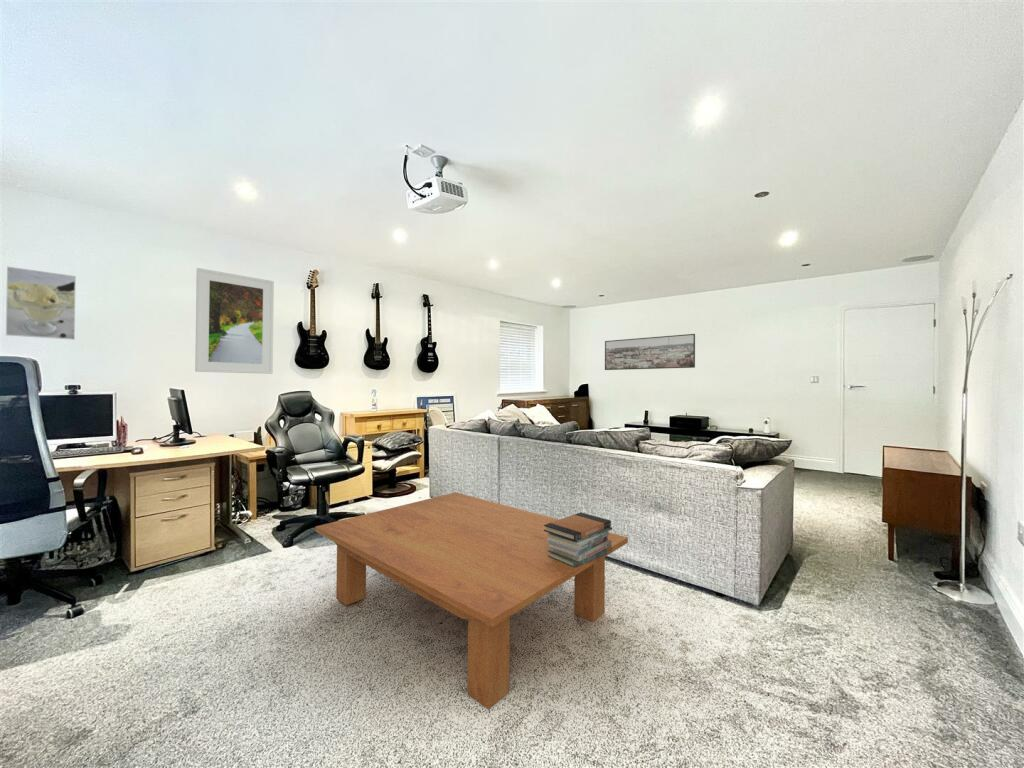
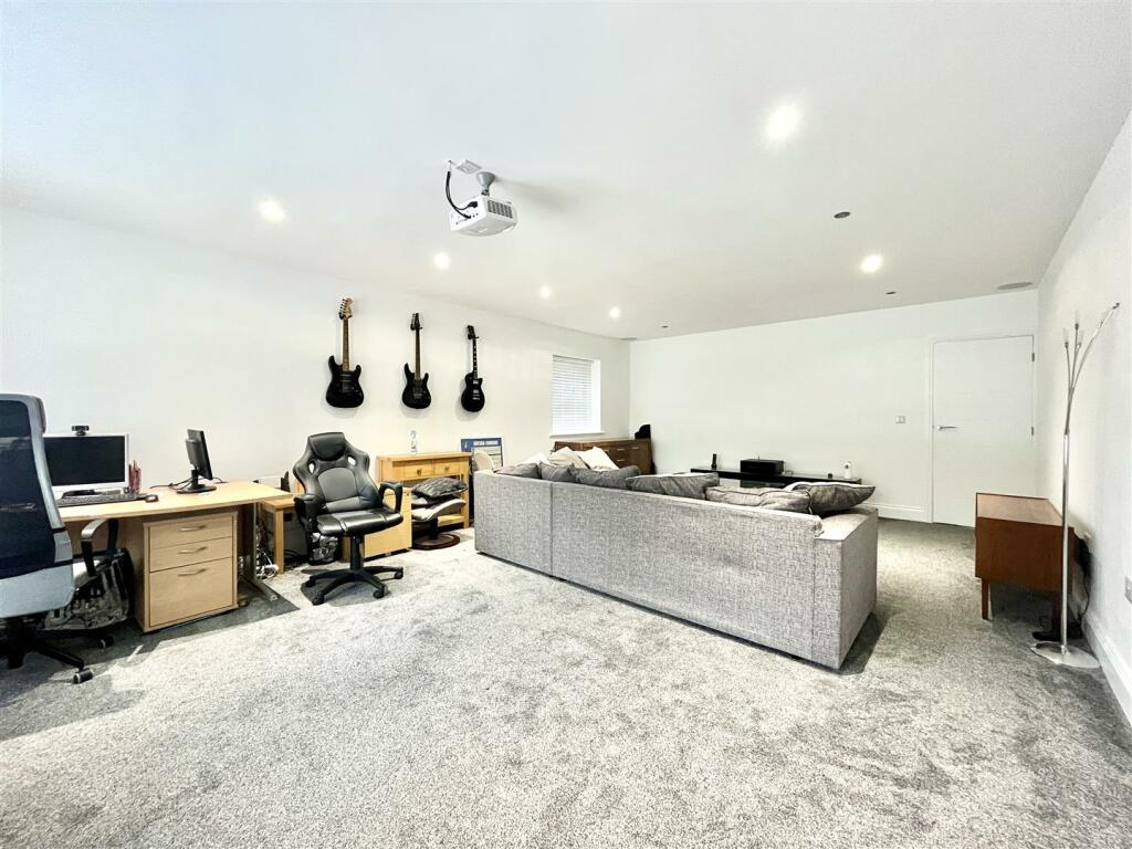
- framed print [5,266,77,341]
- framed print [604,333,696,371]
- book stack [544,511,613,568]
- coffee table [314,491,629,711]
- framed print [194,267,275,375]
